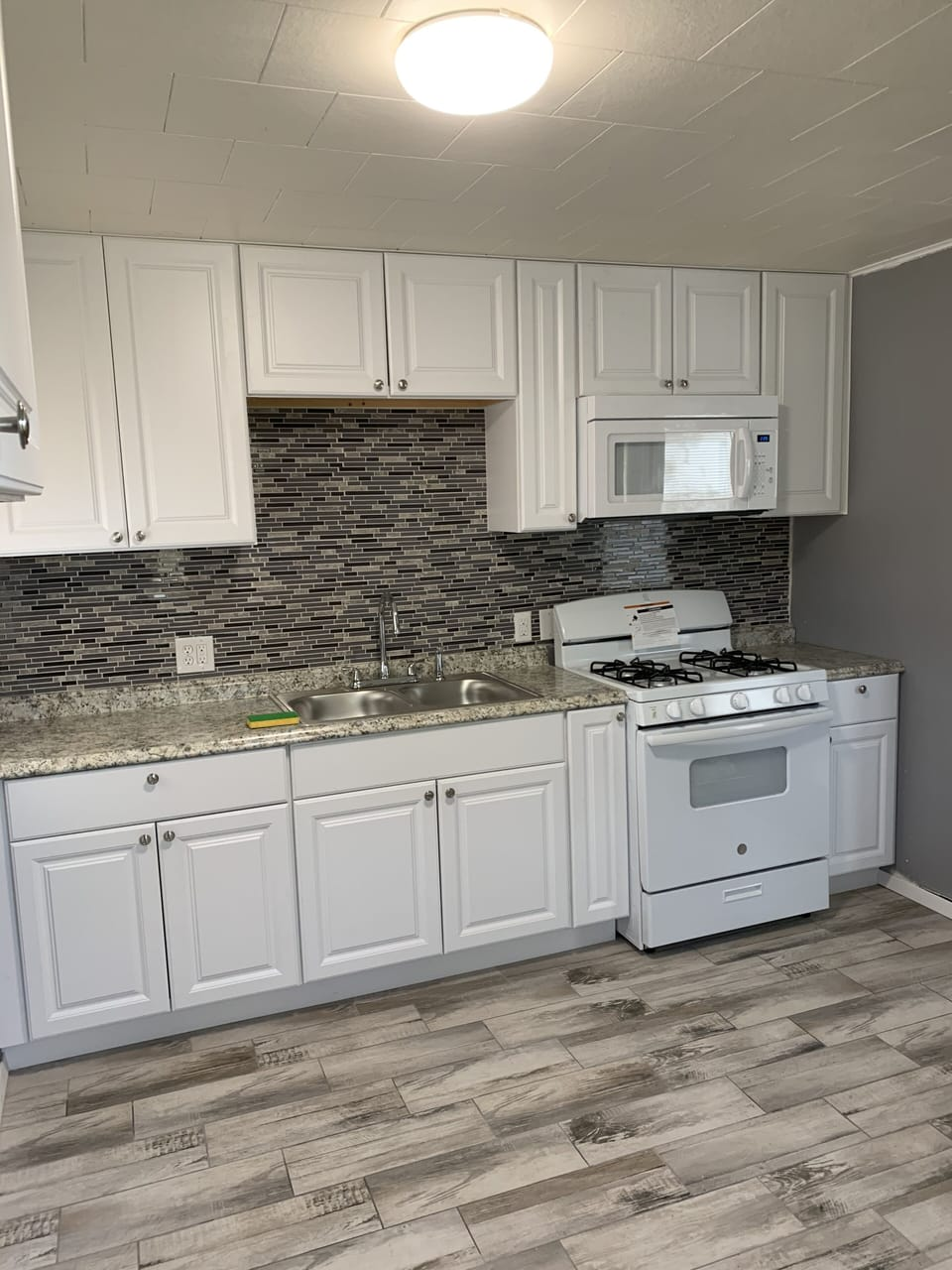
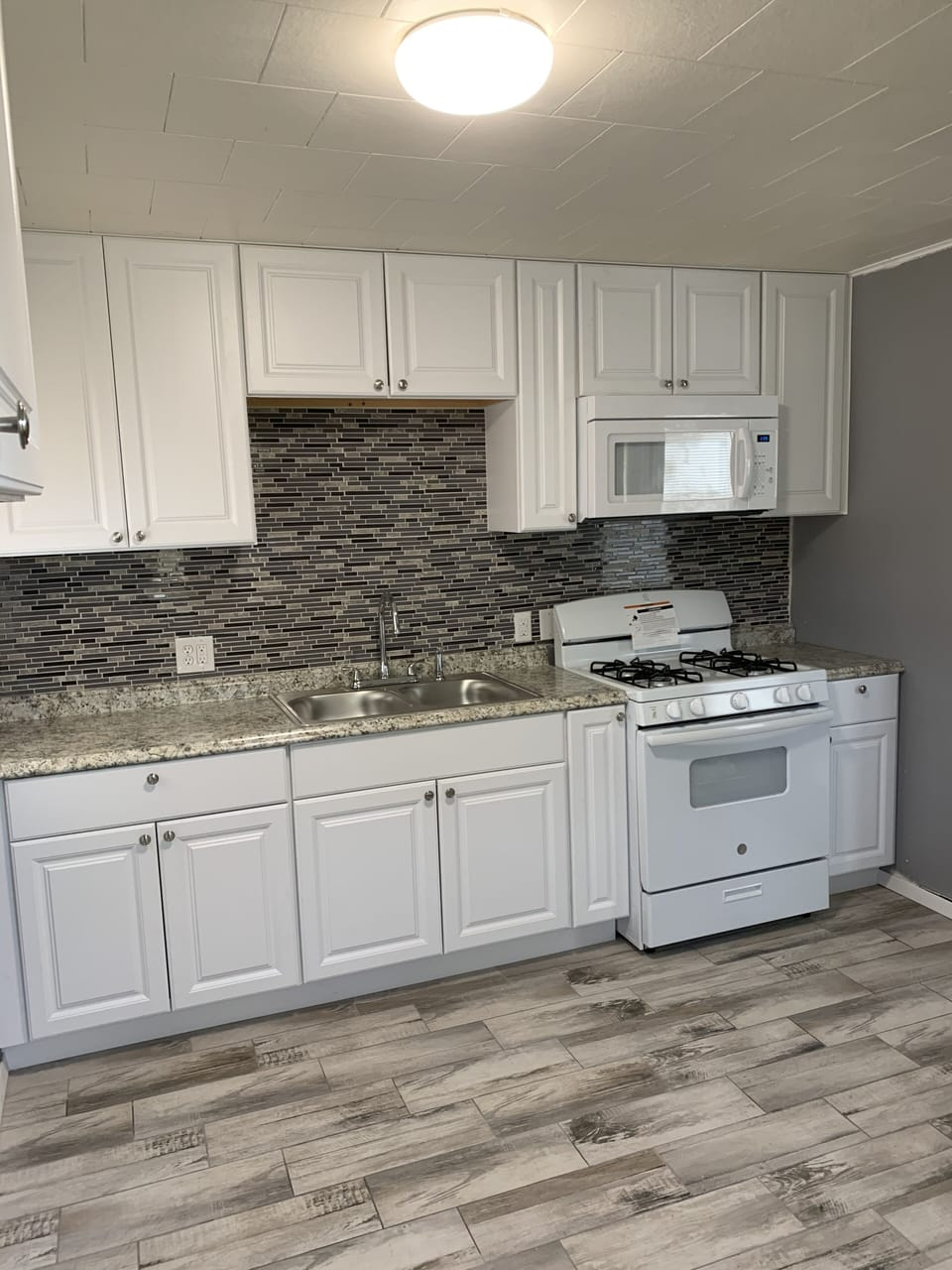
- dish sponge [246,710,300,729]
